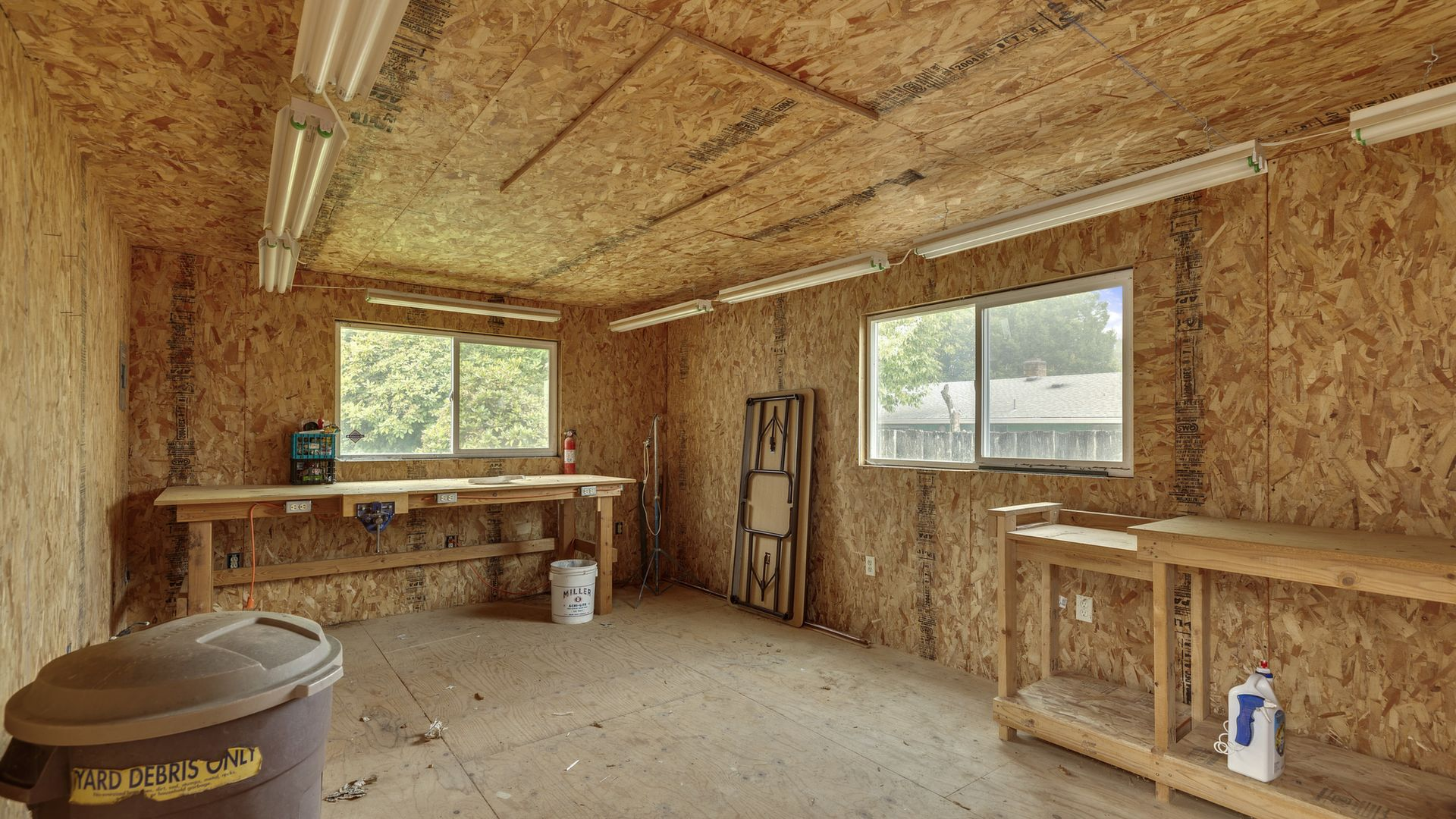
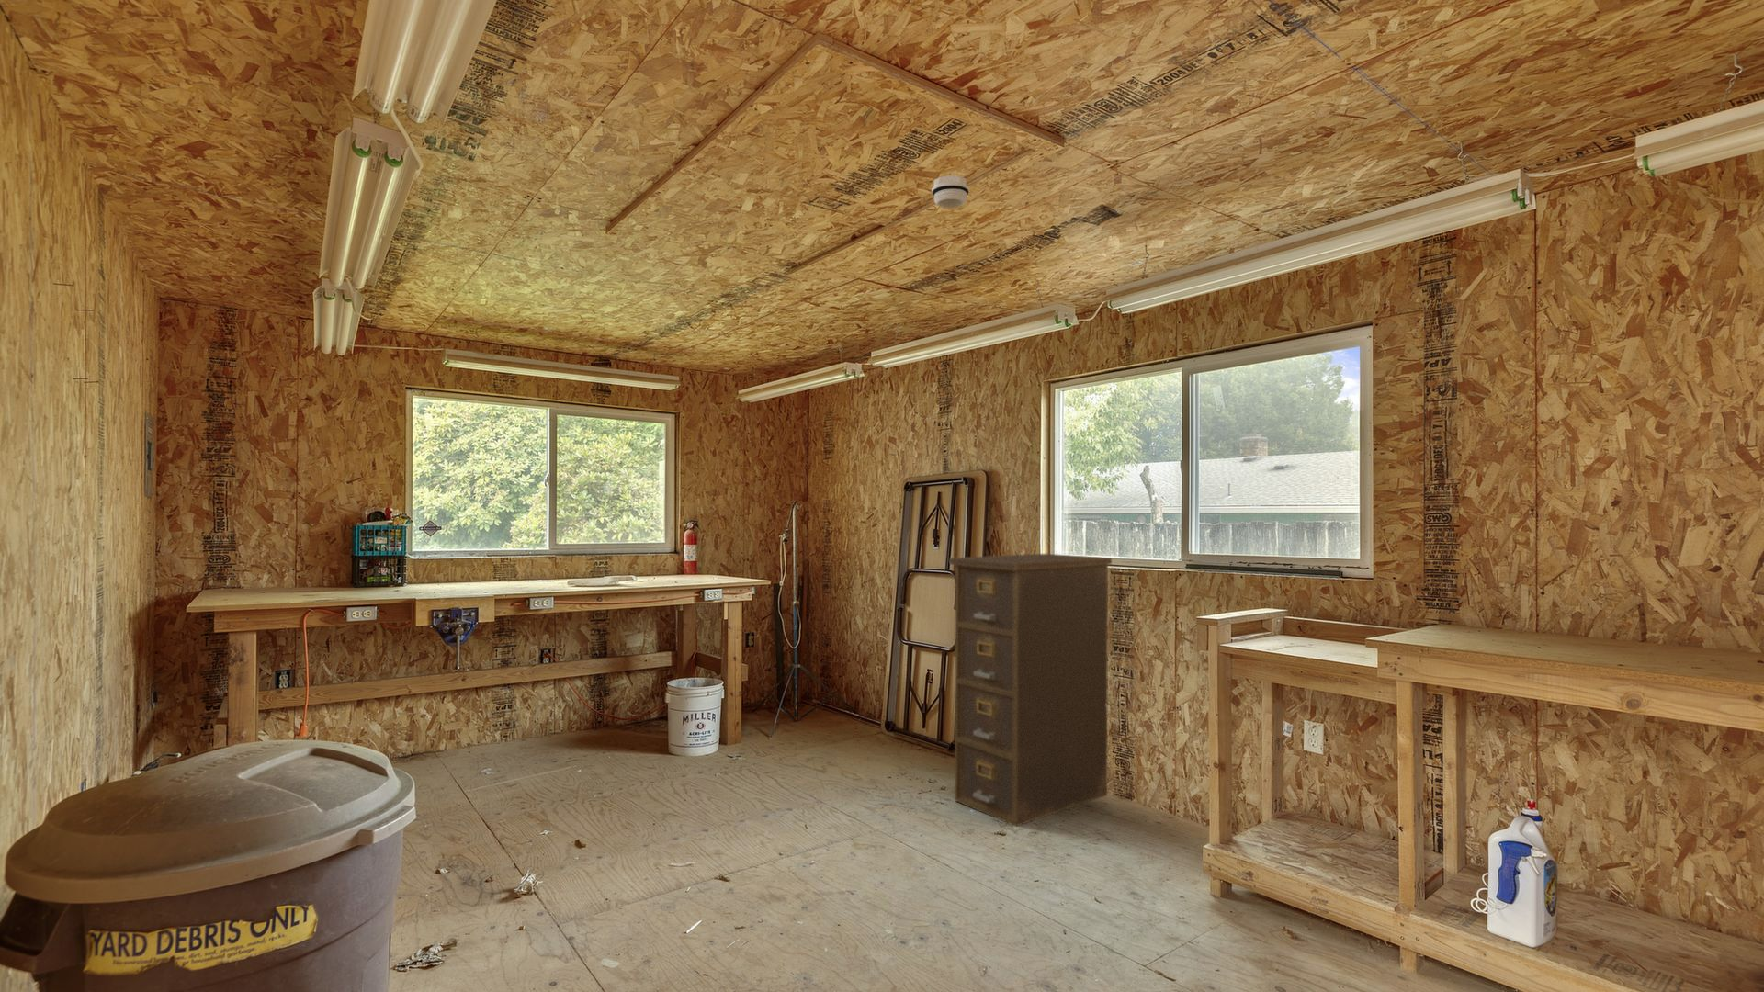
+ filing cabinet [949,554,1112,827]
+ smoke detector [930,174,970,210]
